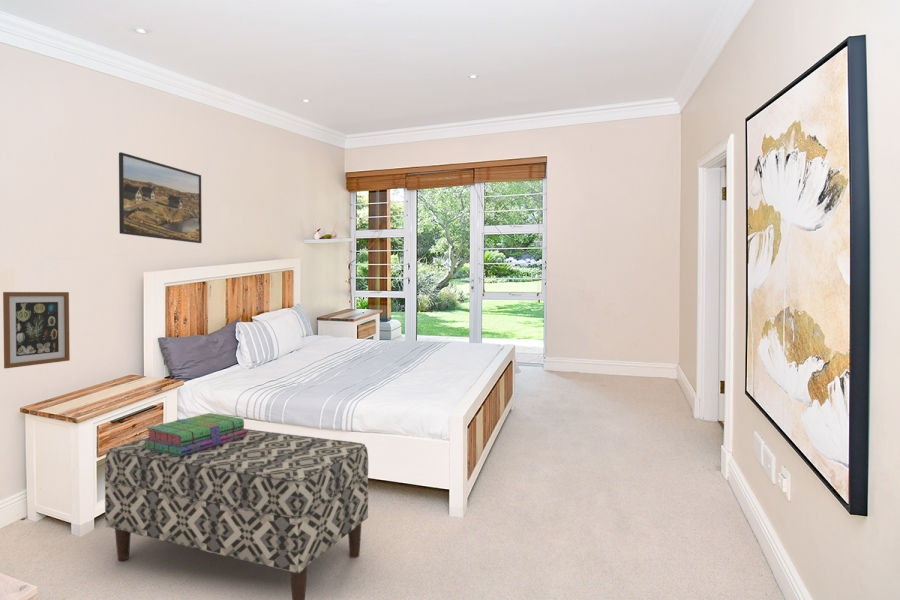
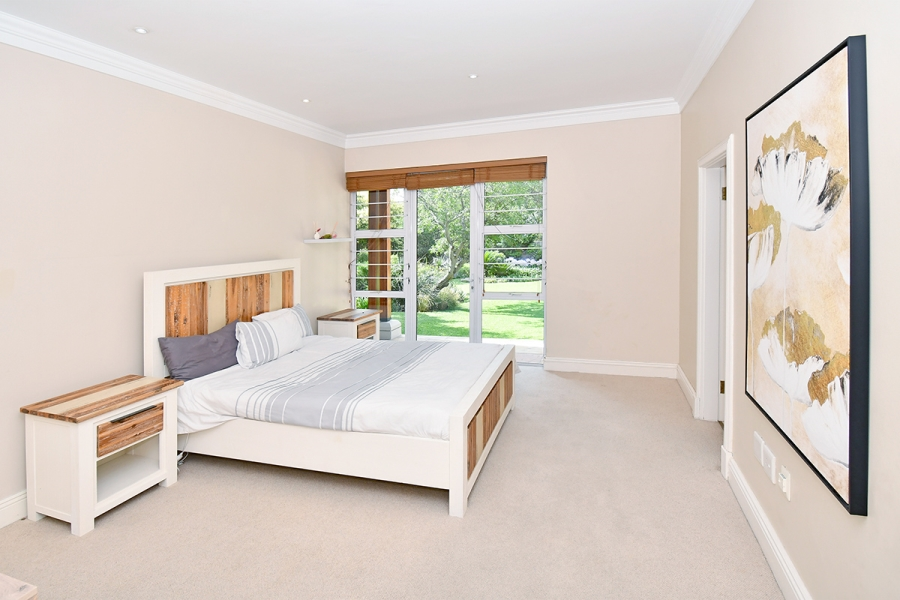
- wall art [2,291,71,369]
- stack of books [143,412,247,457]
- bench [104,428,369,600]
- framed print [118,151,203,244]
